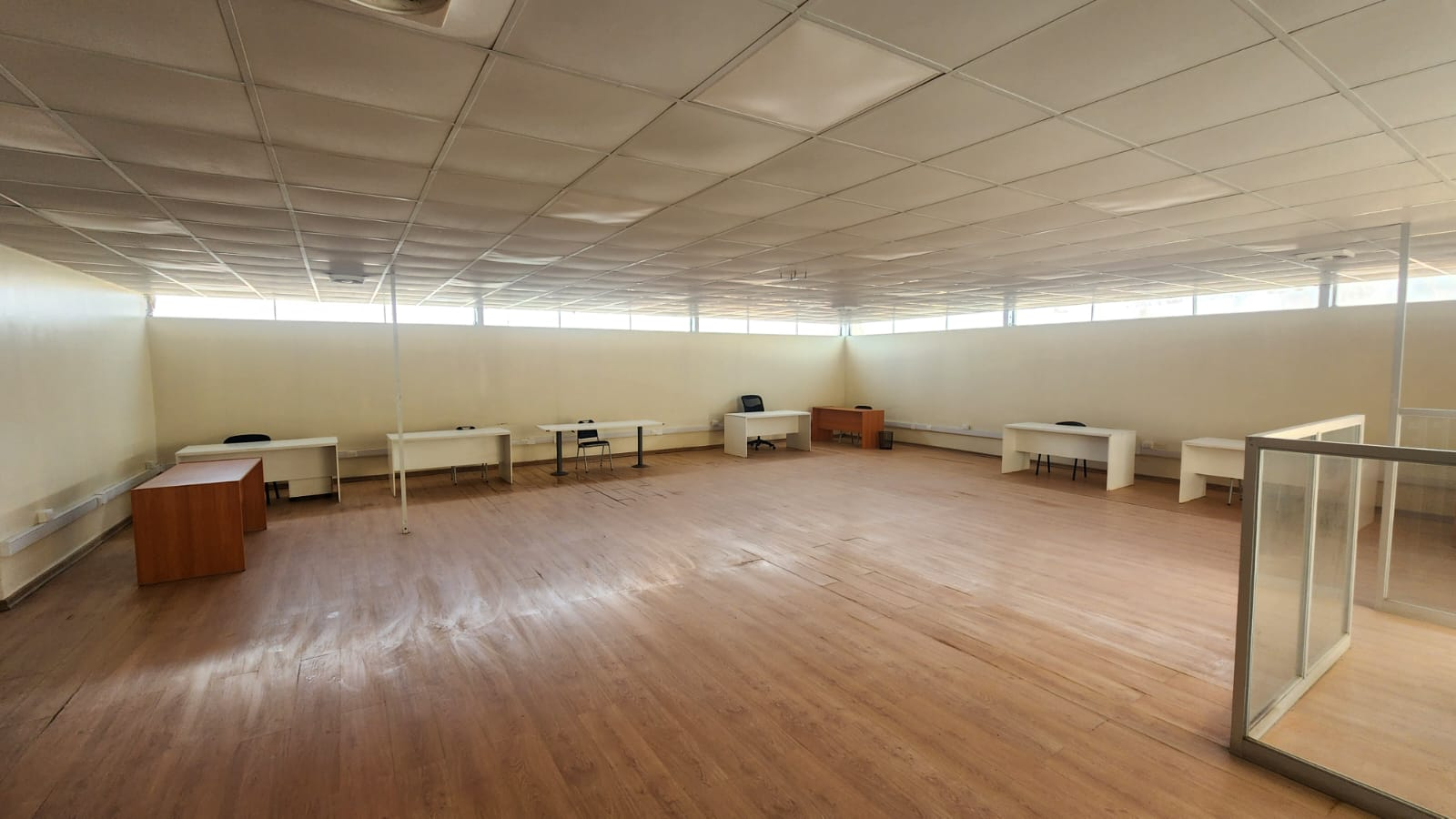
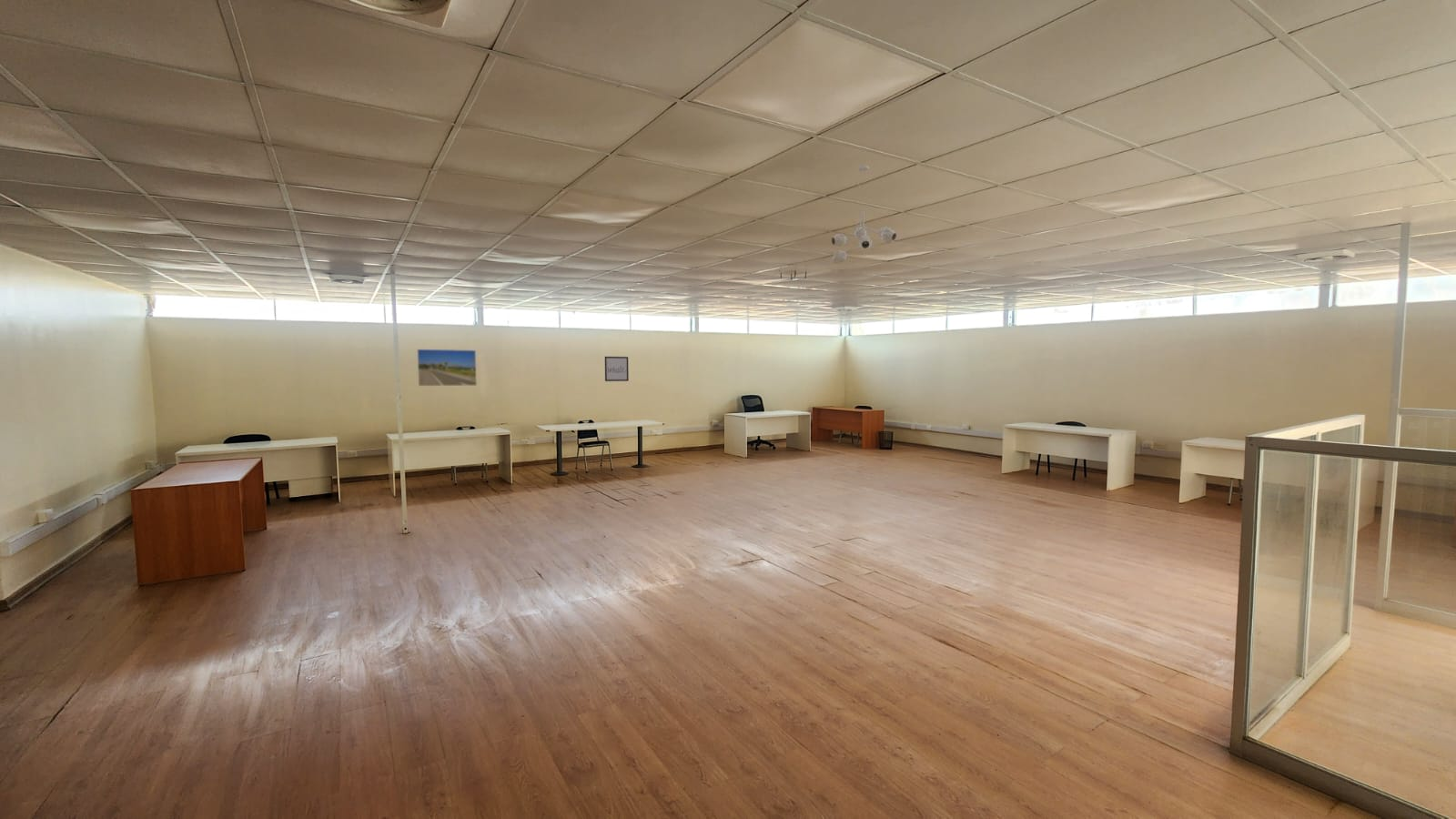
+ wall art [604,356,630,382]
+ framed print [417,349,478,387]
+ ceiling light fixture [831,165,897,265]
